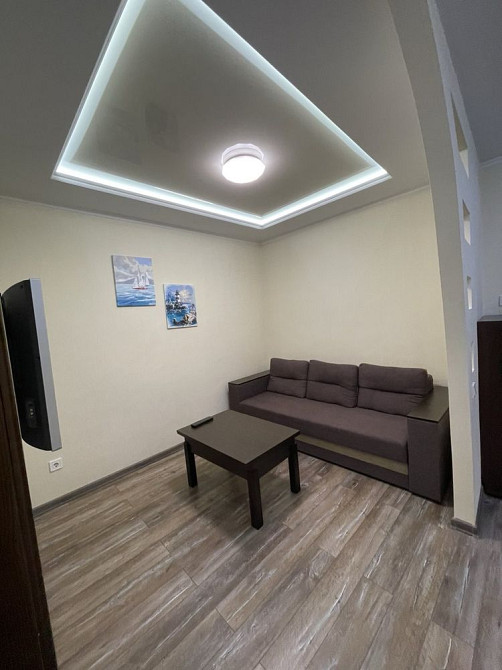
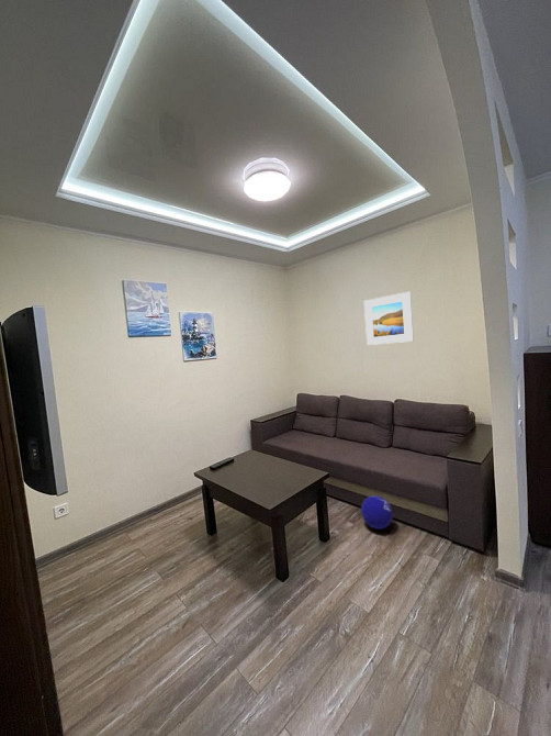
+ ball [360,494,394,531]
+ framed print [363,291,415,346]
